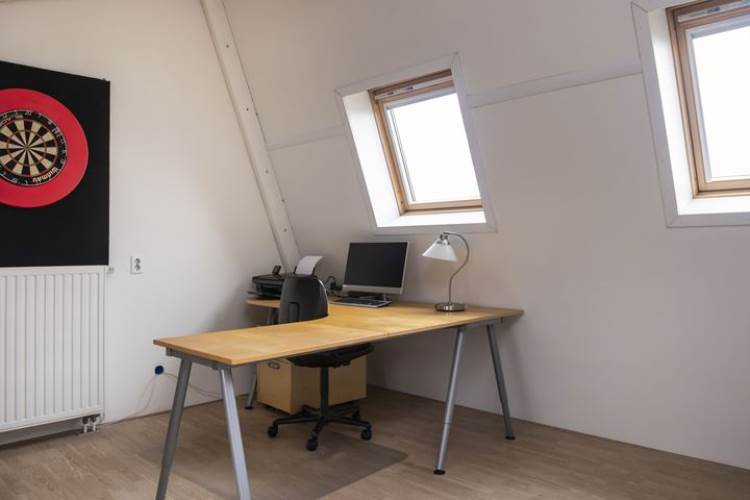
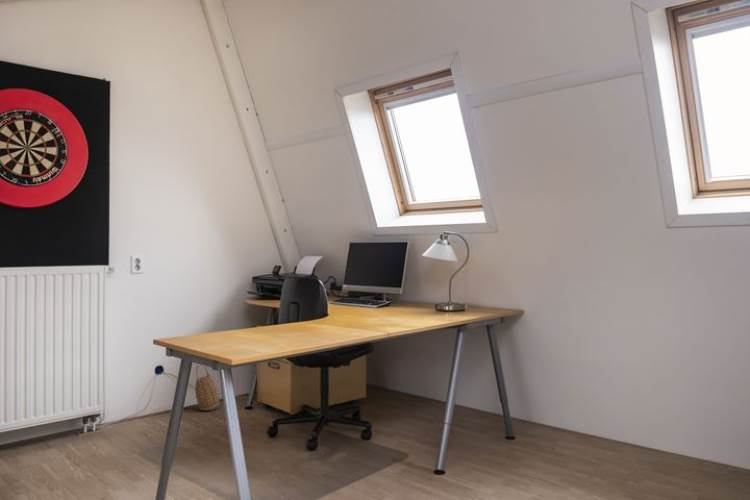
+ basket [194,364,221,411]
